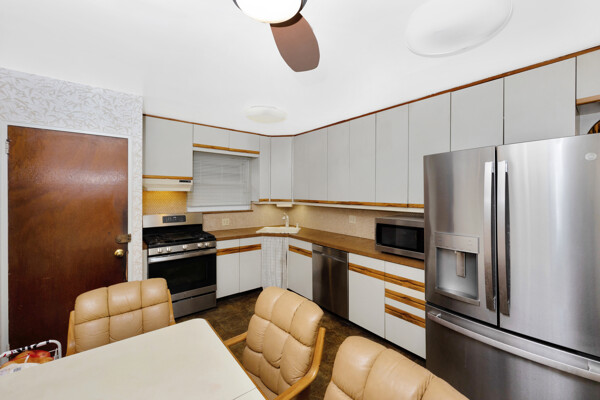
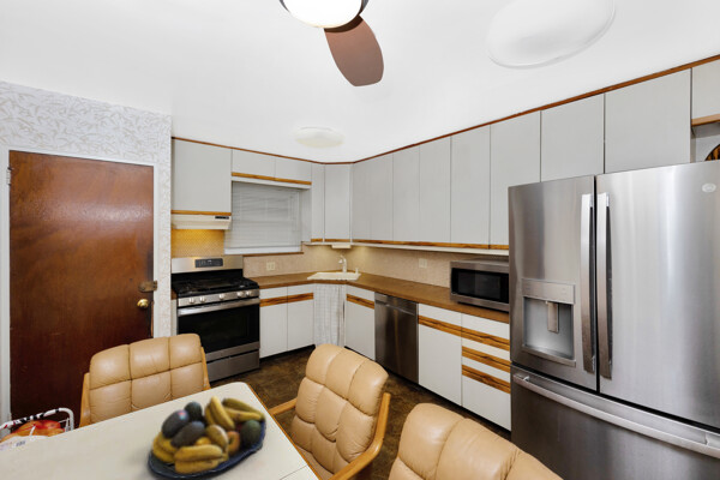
+ fruit bowl [148,395,268,480]
